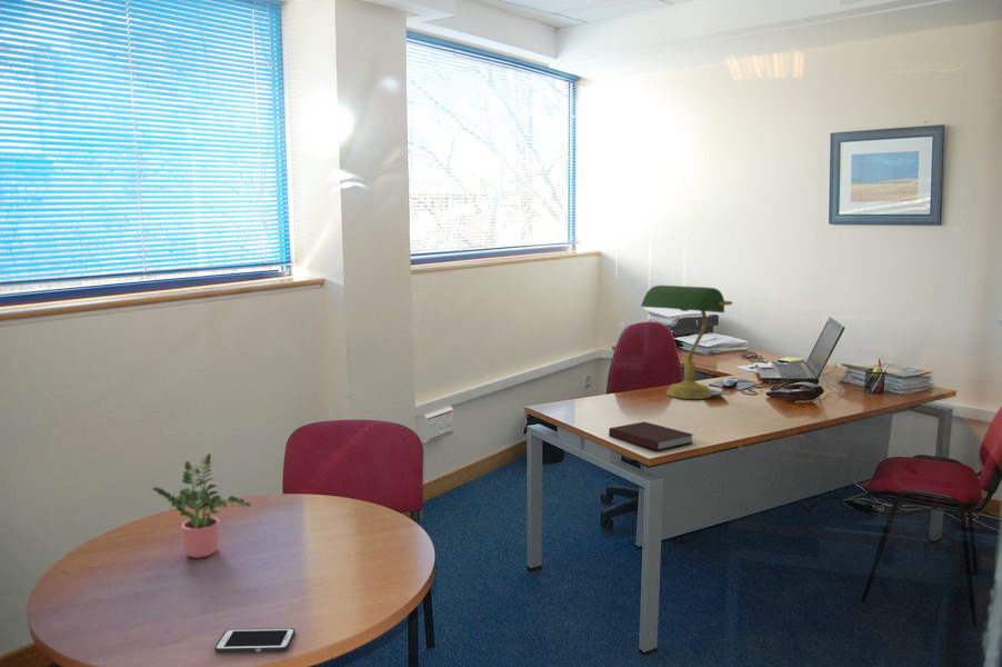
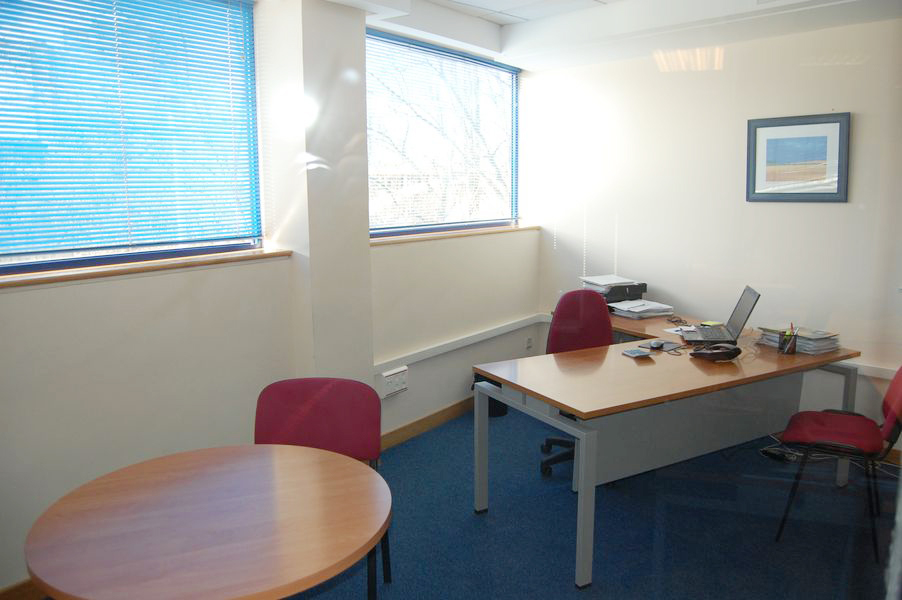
- potted plant [152,452,252,559]
- cell phone [213,627,297,654]
- notebook [608,421,694,451]
- desk lamp [640,285,733,400]
